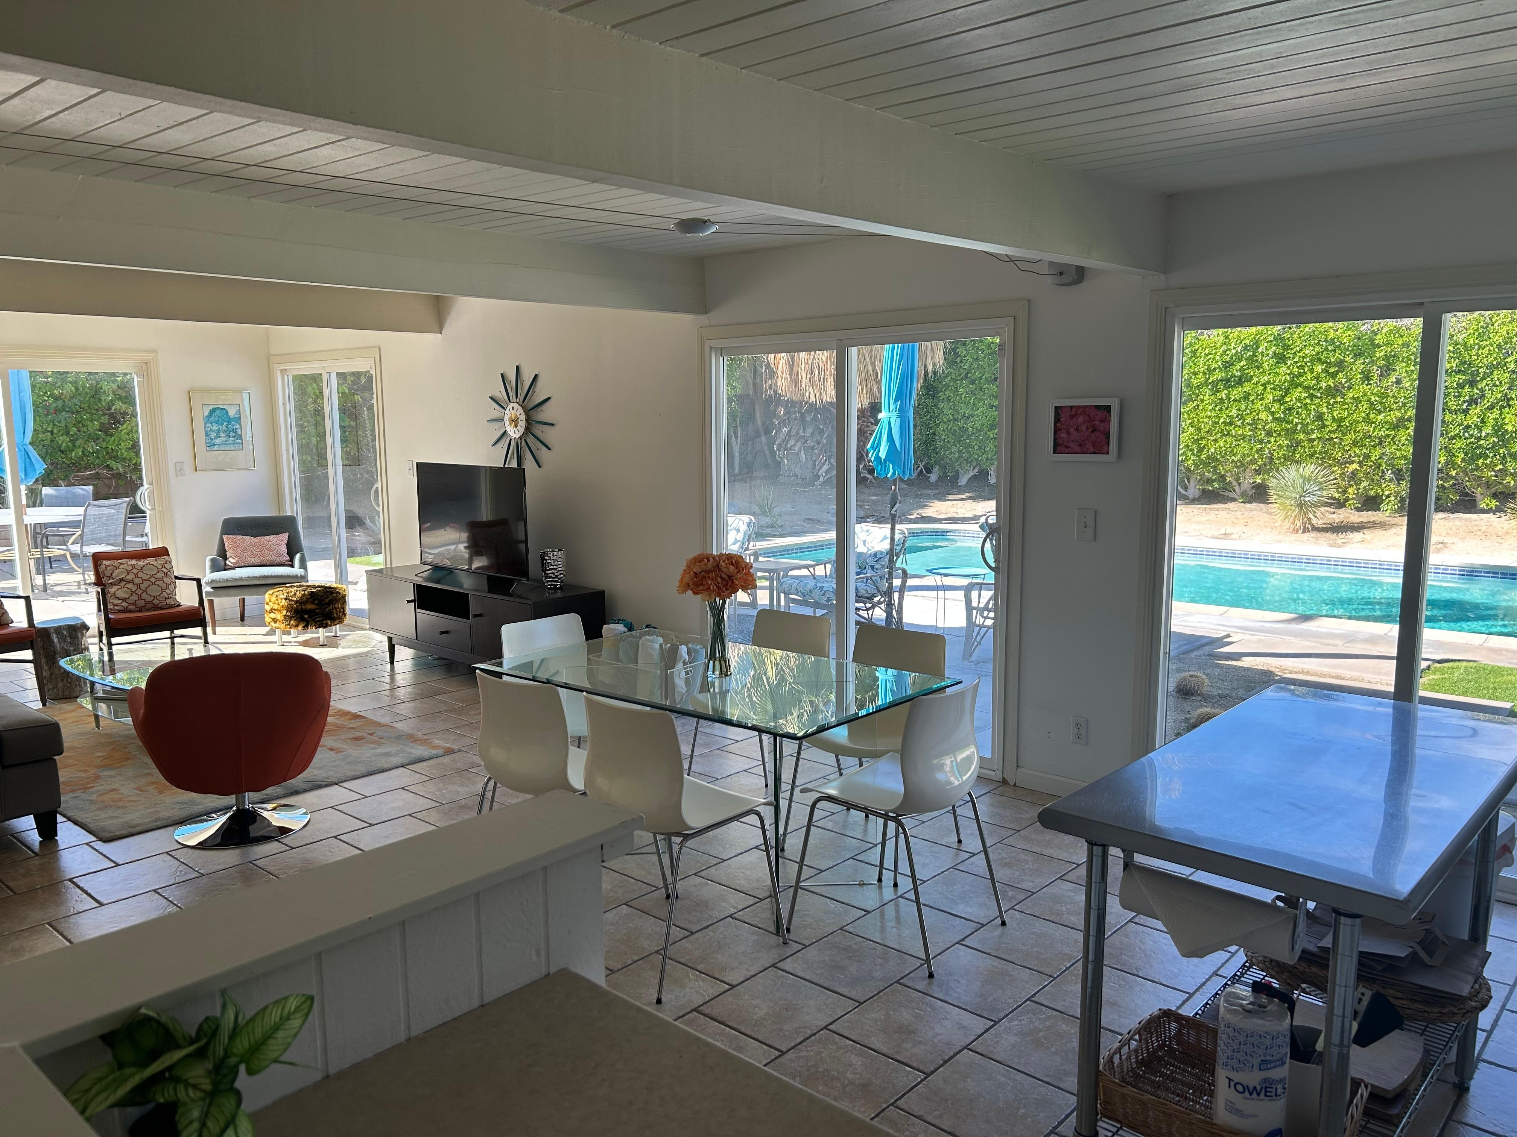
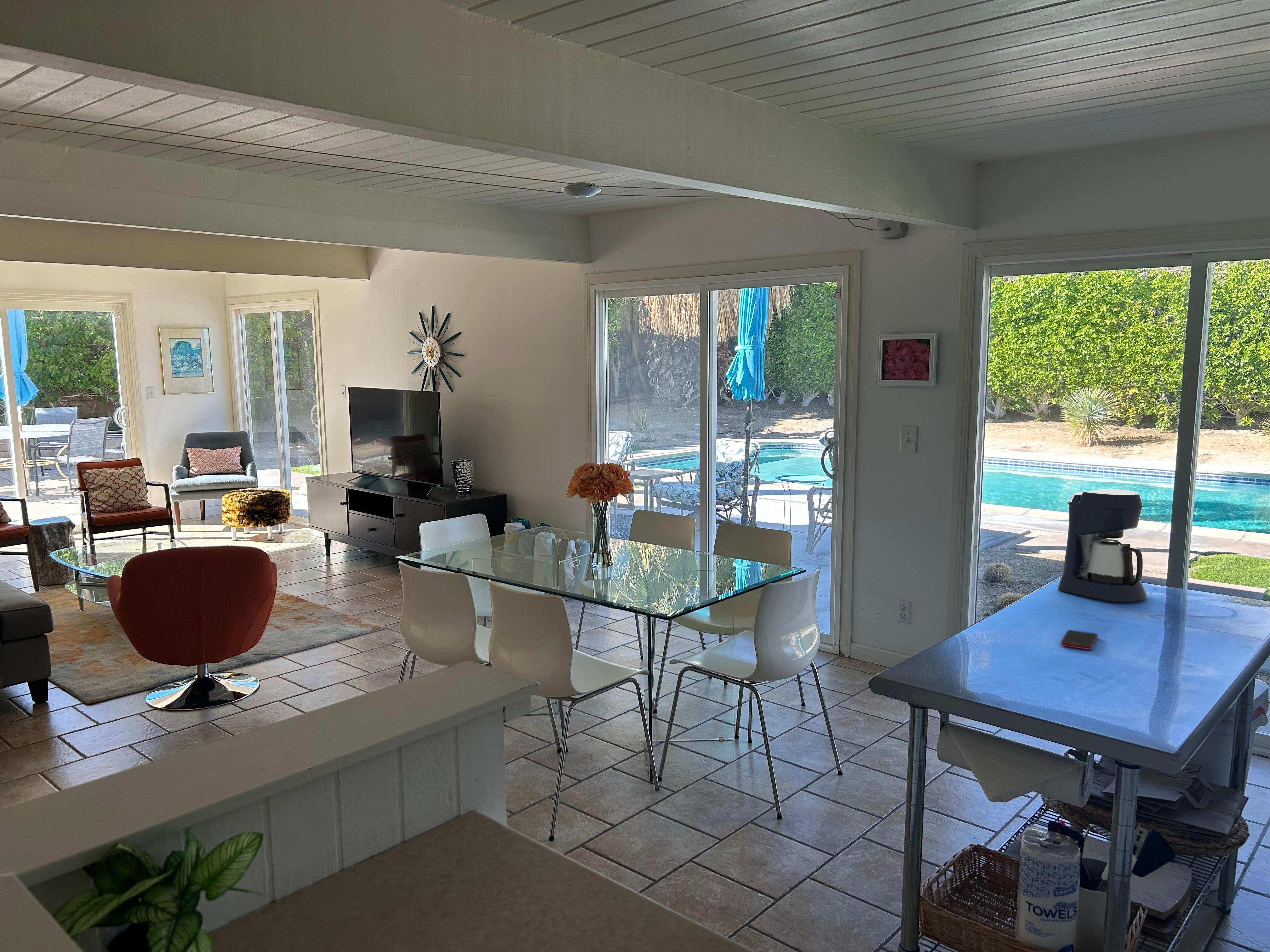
+ coffee maker [1058,488,1147,603]
+ cell phone [1061,630,1098,650]
